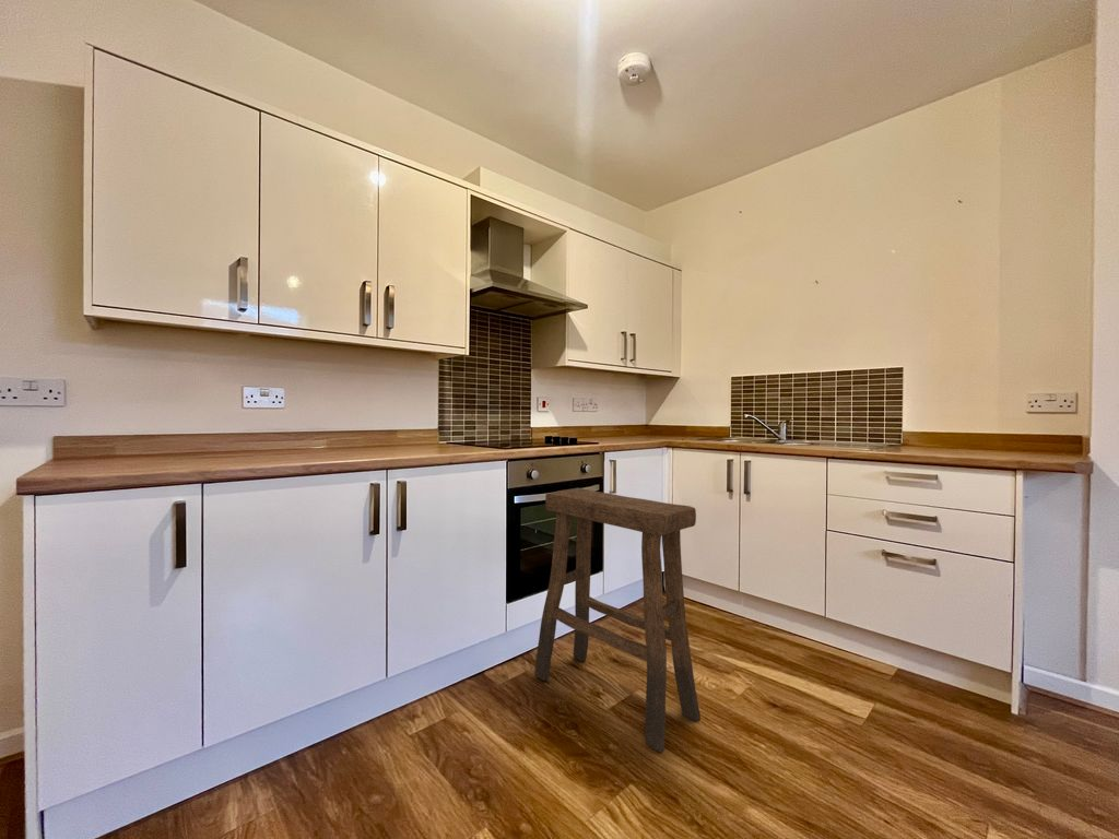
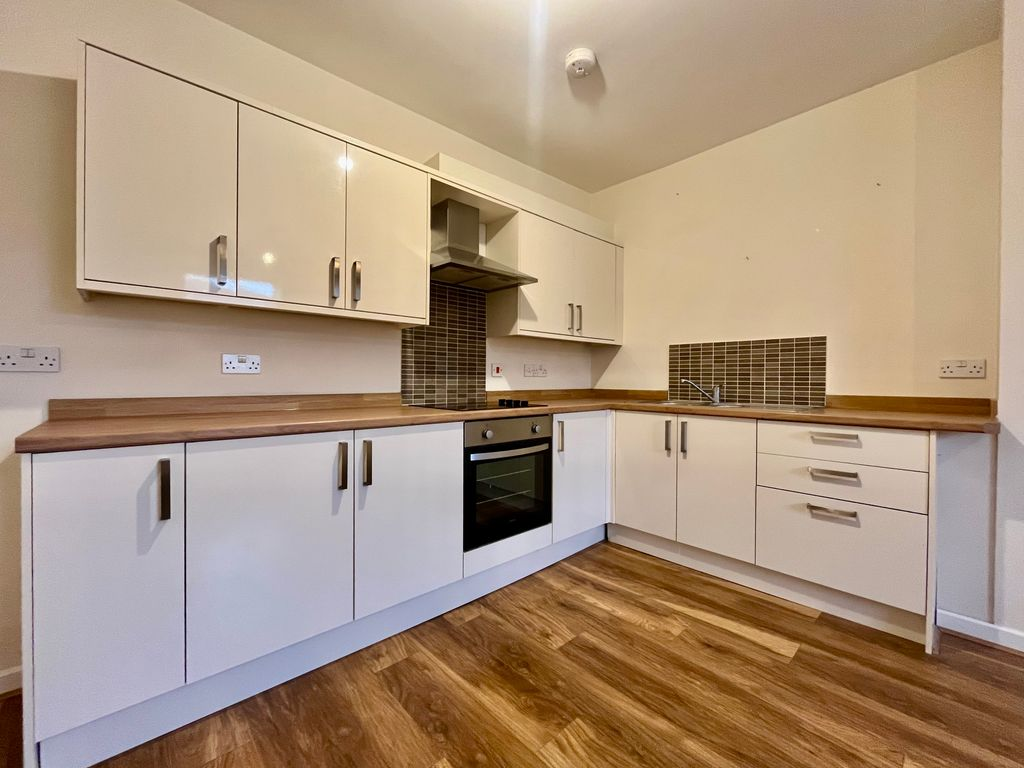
- stool [533,487,702,754]
